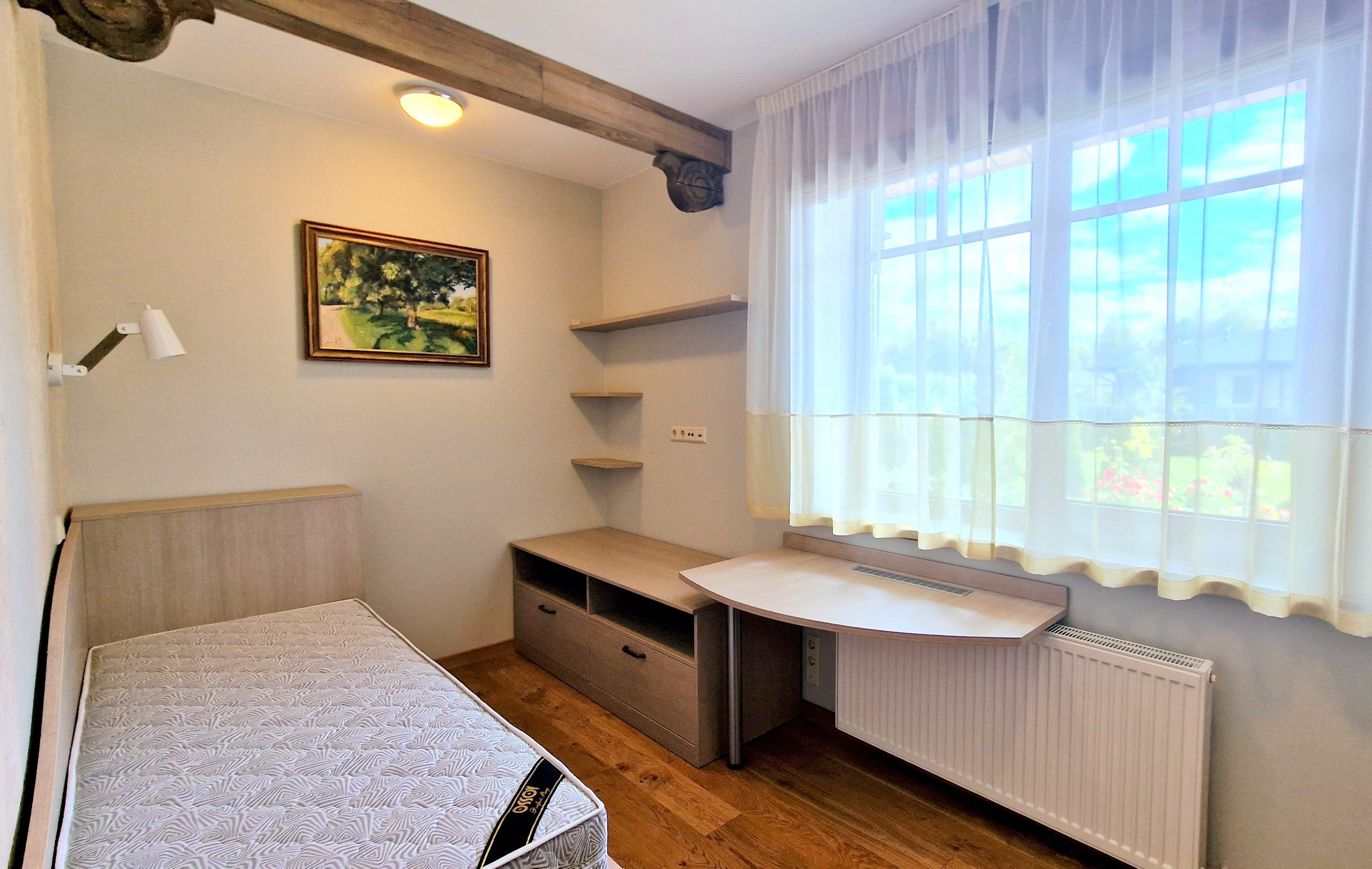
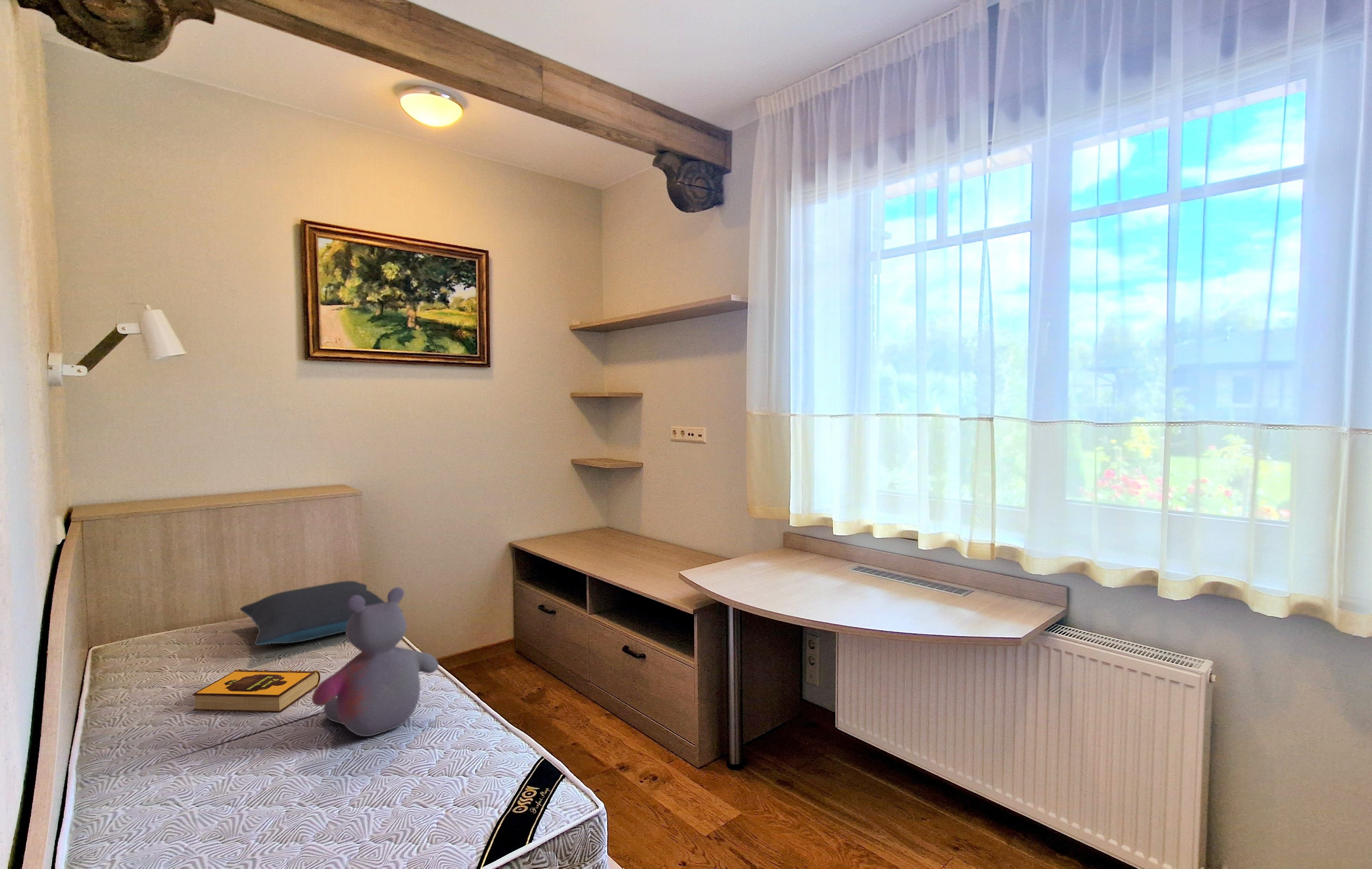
+ pillow [239,580,403,645]
+ stuffed bear [311,587,439,737]
+ hardback book [192,669,321,713]
